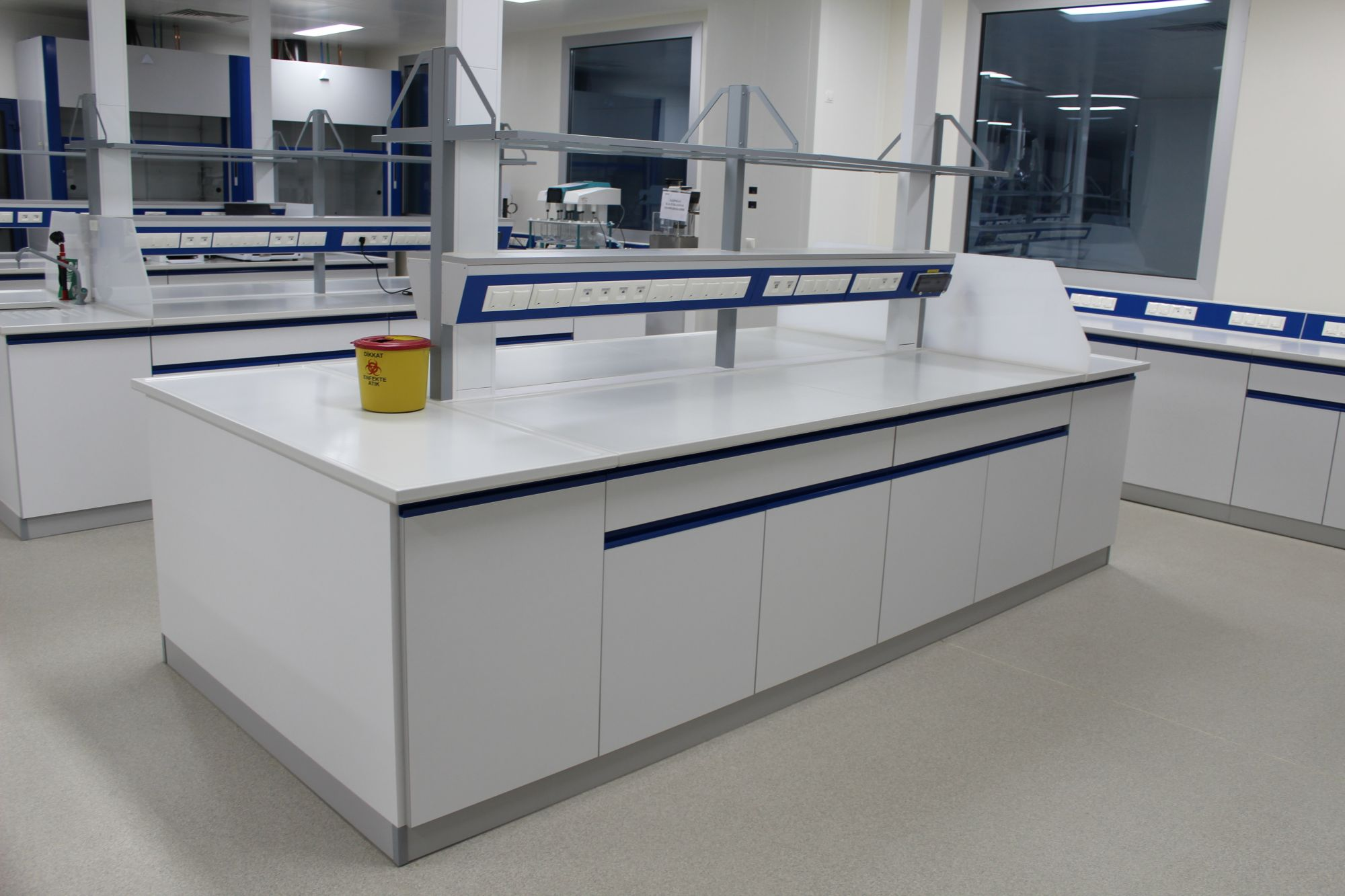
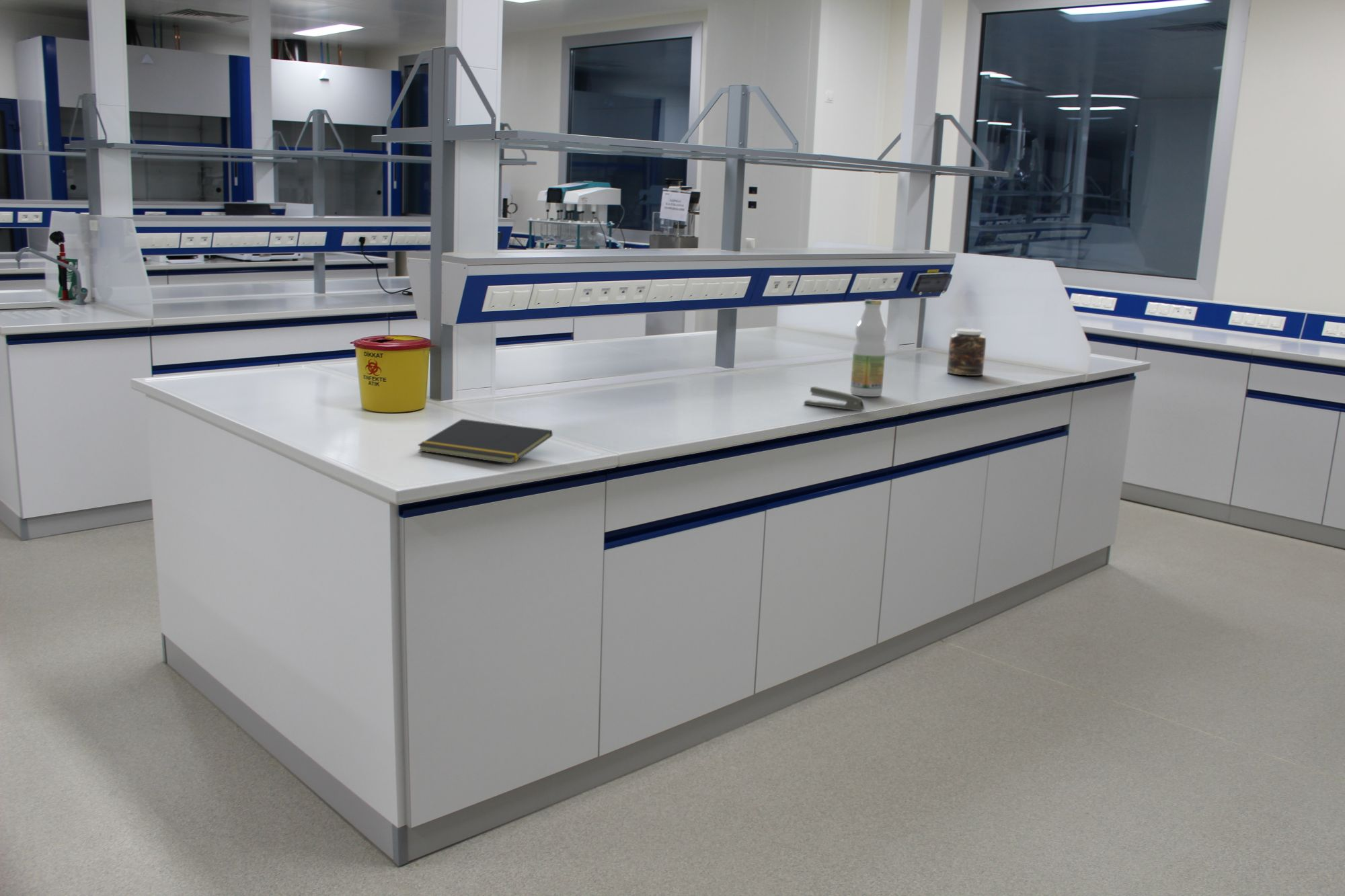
+ notepad [417,418,553,464]
+ bottle [849,299,887,397]
+ jar [946,328,987,376]
+ stapler [803,386,866,411]
